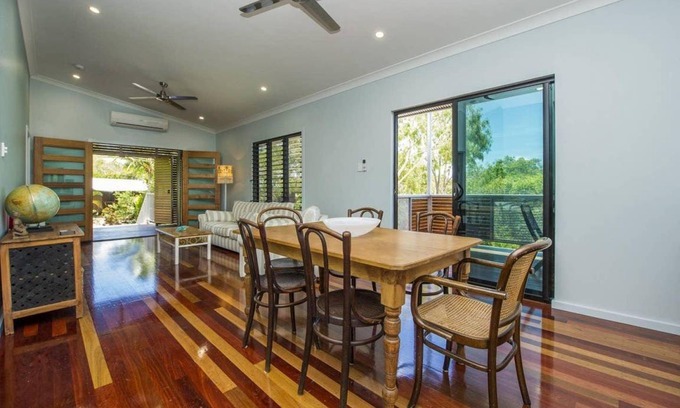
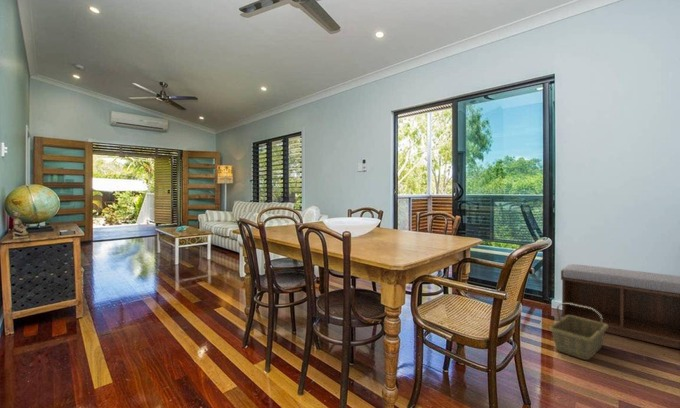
+ bench [560,263,680,350]
+ basket [548,302,608,361]
